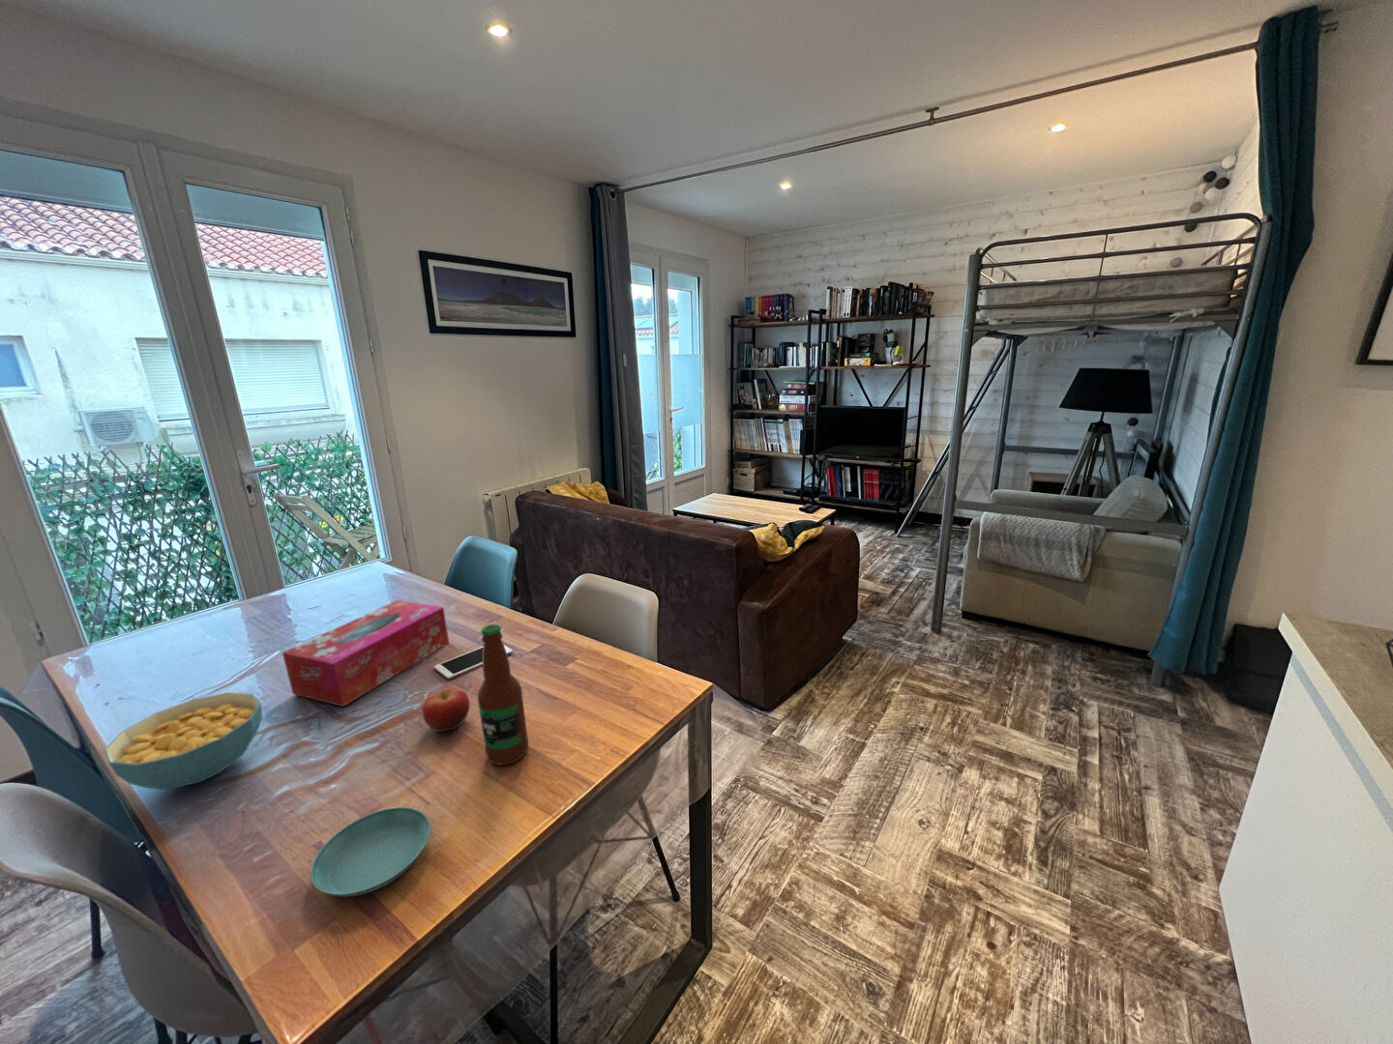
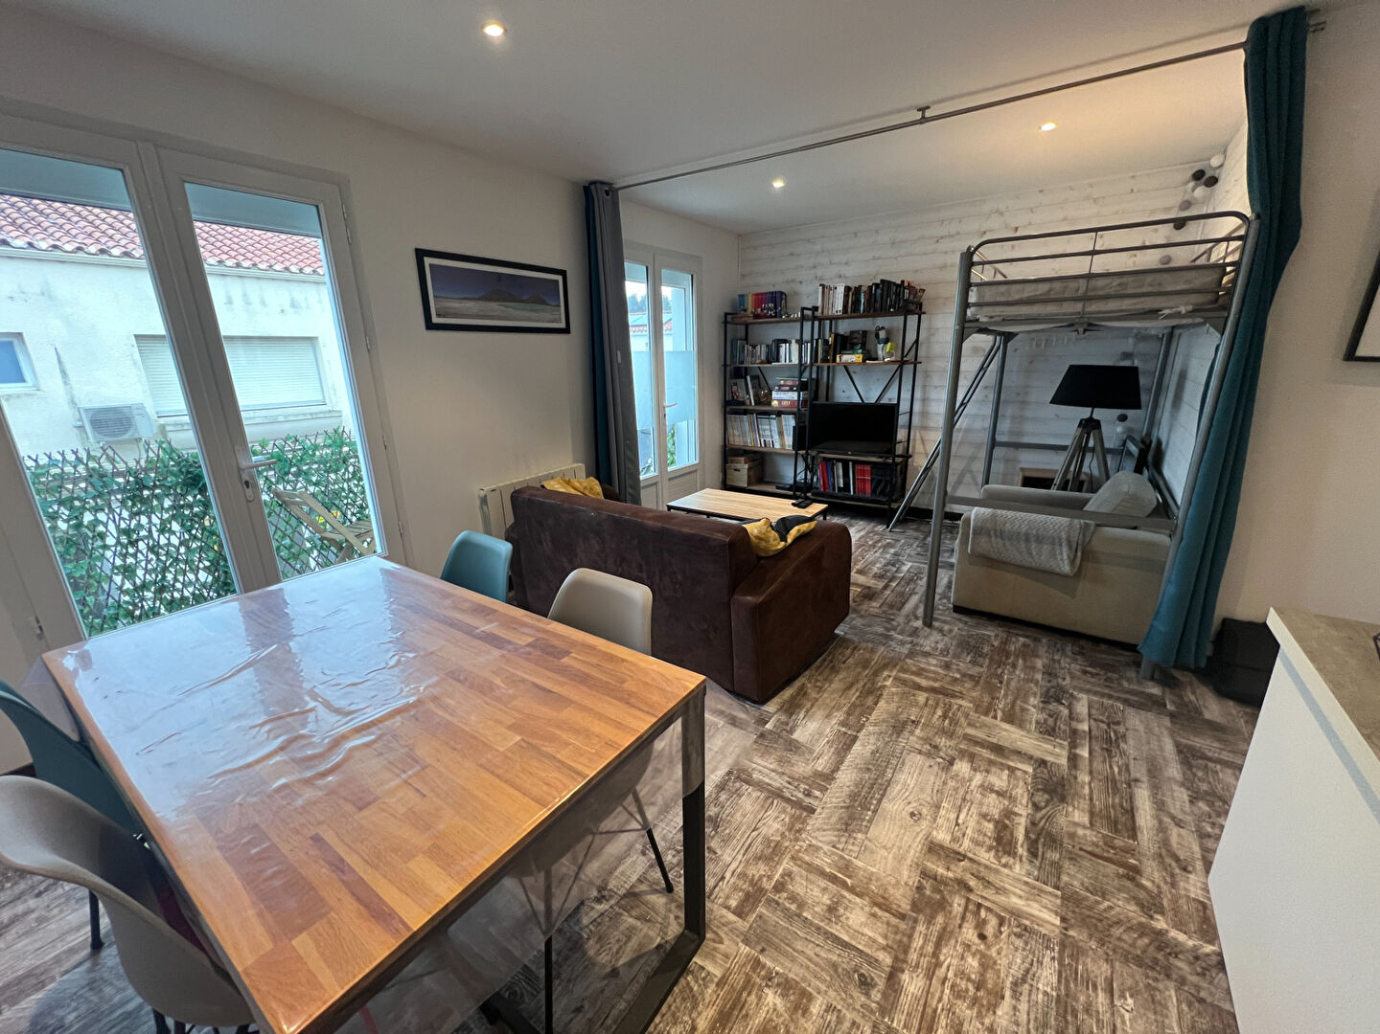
- fruit [421,688,472,733]
- bottle [477,624,529,767]
- cereal bowl [102,691,263,791]
- tissue box [282,600,450,707]
- saucer [309,806,431,897]
- cell phone [433,644,513,680]
